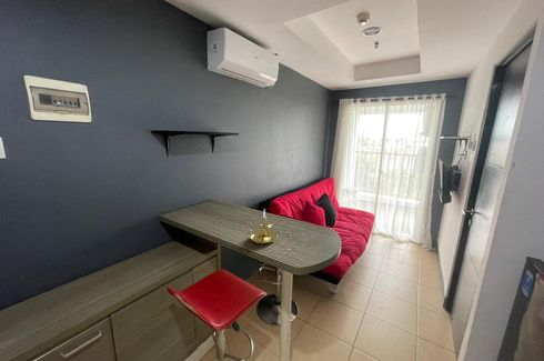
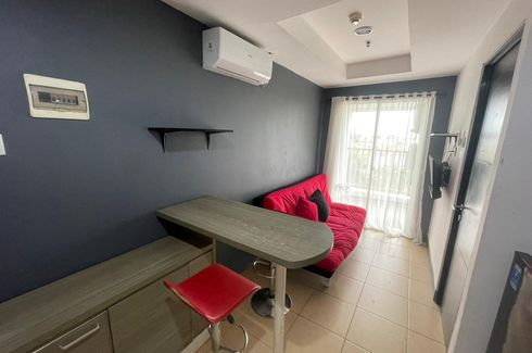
- candle holder [249,208,278,245]
